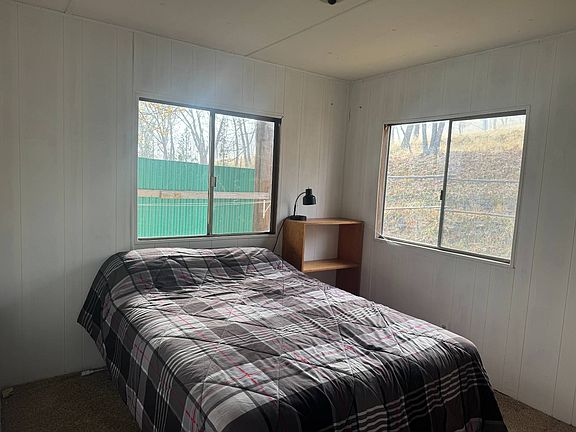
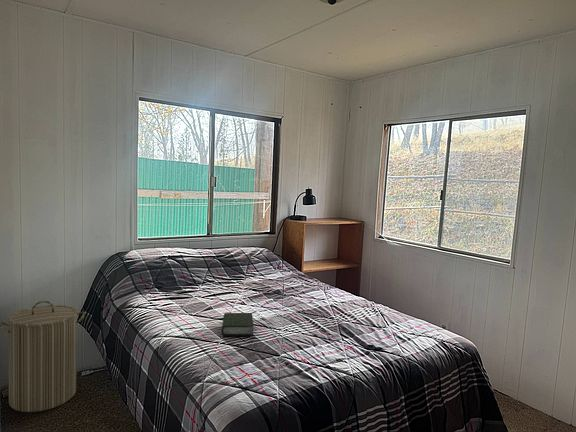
+ book [221,312,254,337]
+ laundry hamper [0,300,86,413]
